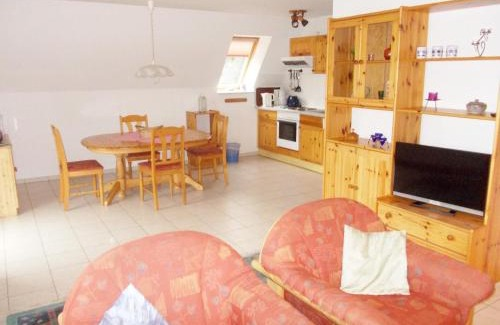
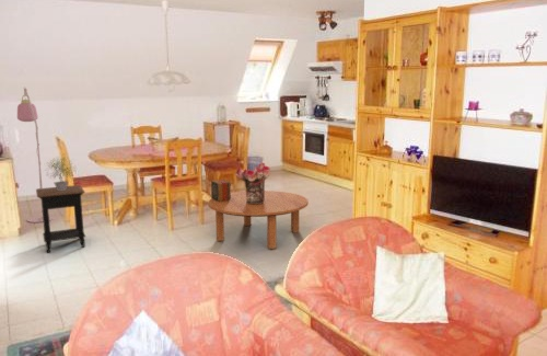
+ potted plant [42,154,77,191]
+ side table [35,184,86,254]
+ decorative box [210,179,232,202]
+ coffee table [207,190,310,250]
+ bouquet [234,162,271,204]
+ floor lamp [16,87,58,223]
